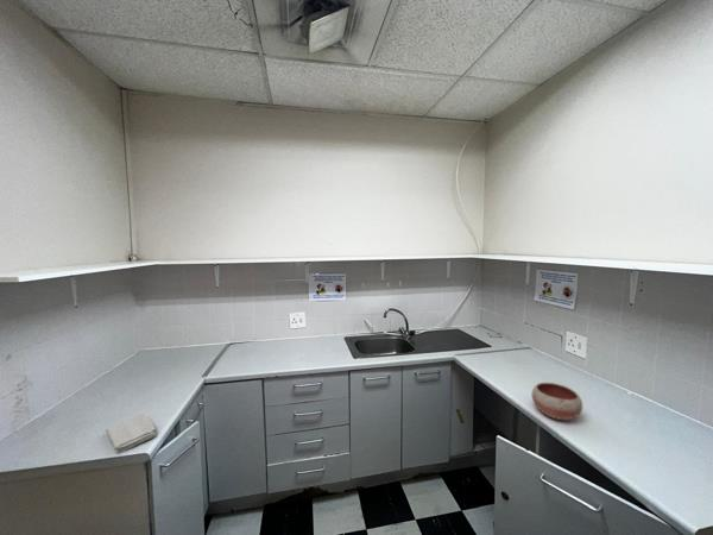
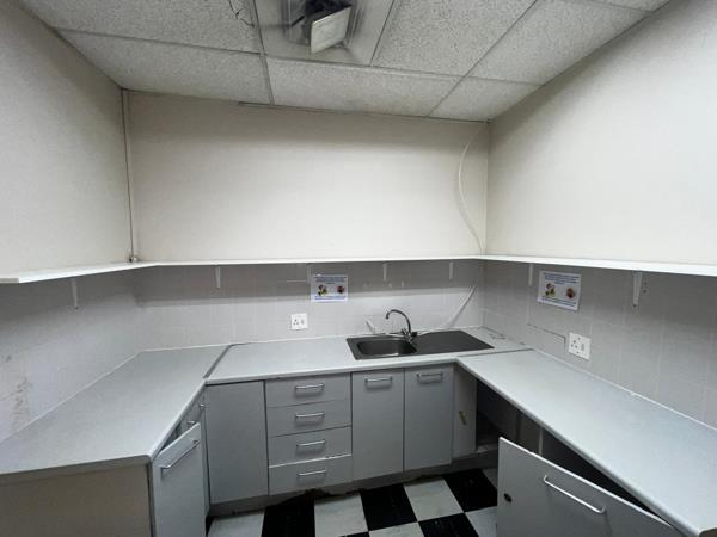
- bowl [530,382,583,421]
- washcloth [105,413,157,454]
